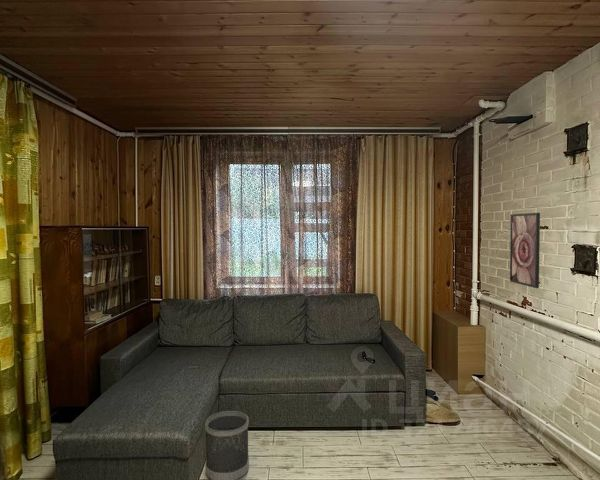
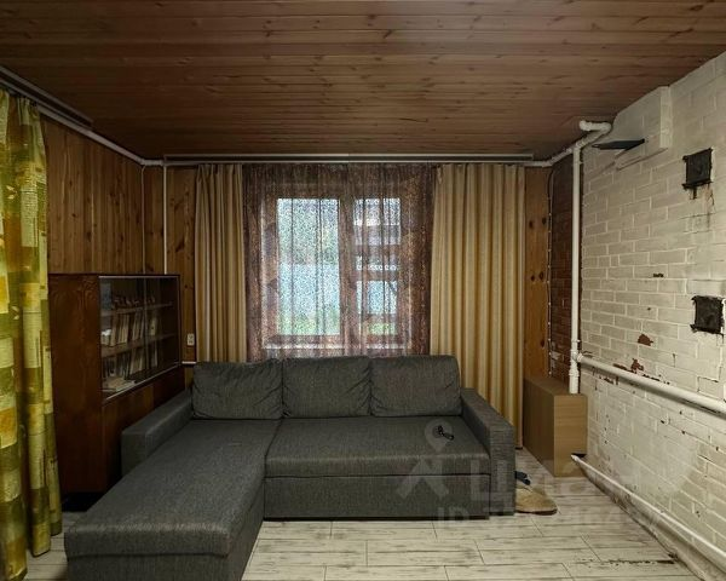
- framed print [509,212,541,289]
- wastebasket [204,410,250,480]
